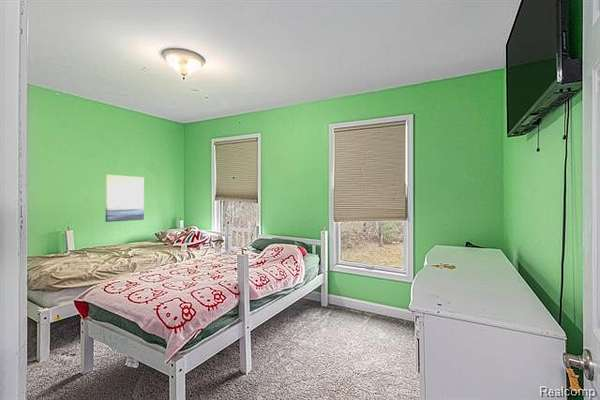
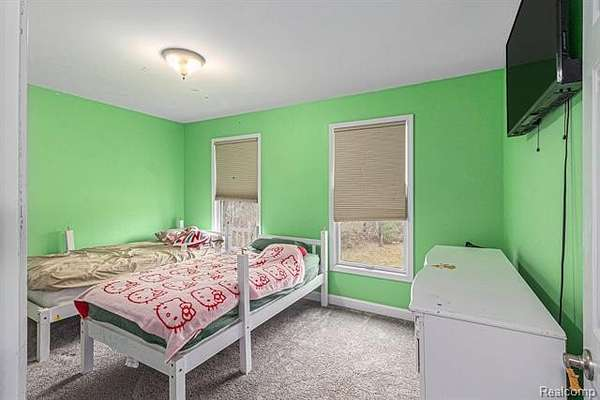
- wall art [105,174,145,223]
